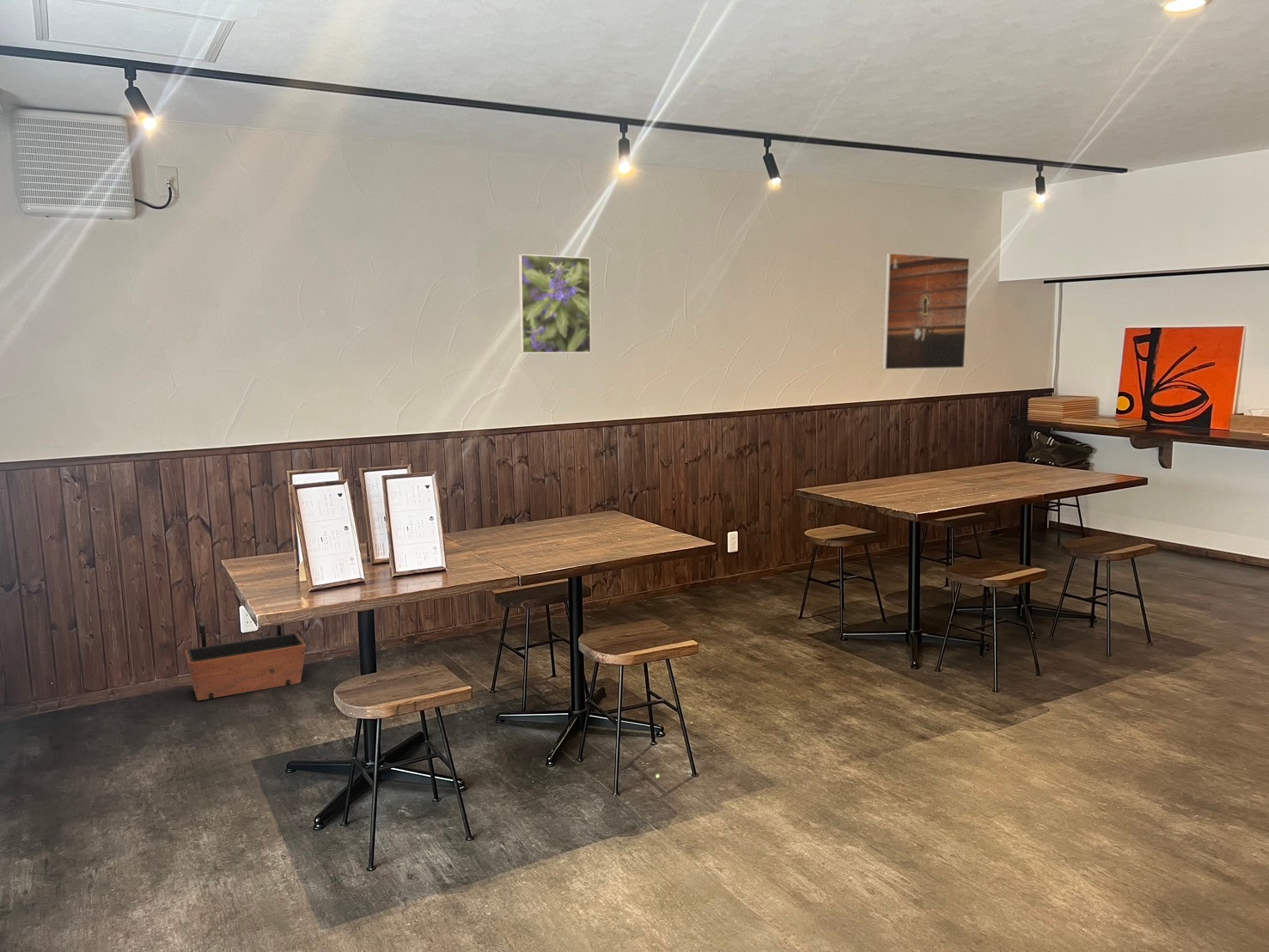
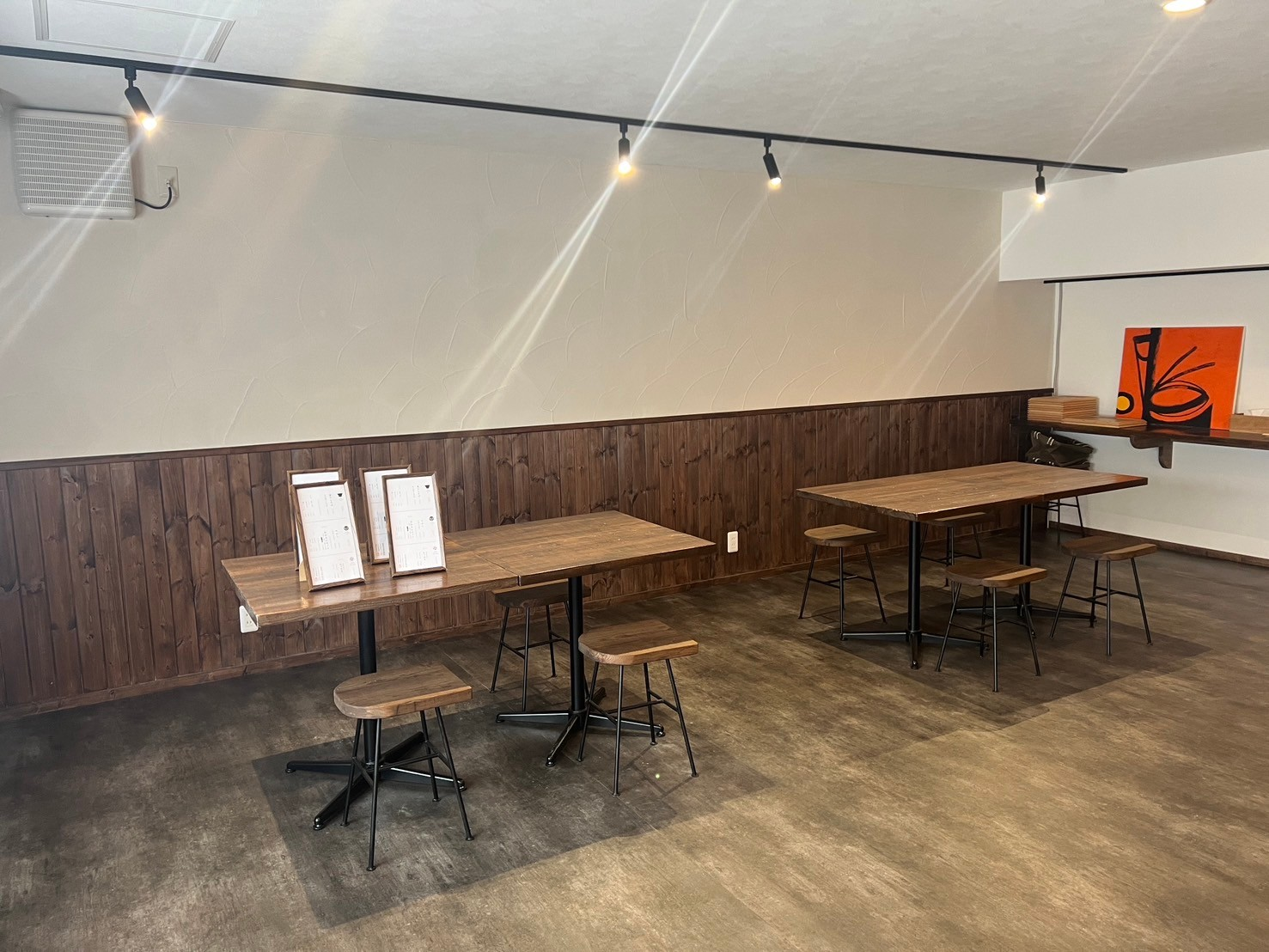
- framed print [517,253,592,354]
- planter [184,620,307,701]
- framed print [882,252,970,370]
